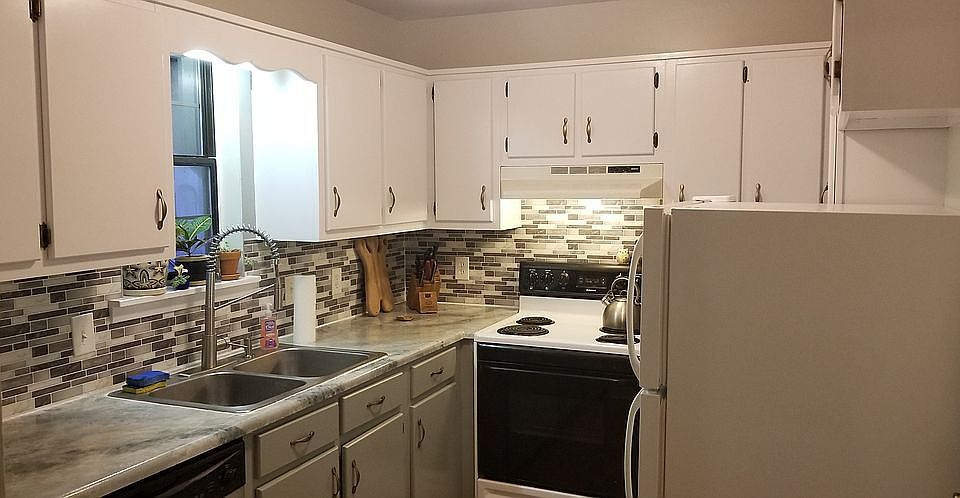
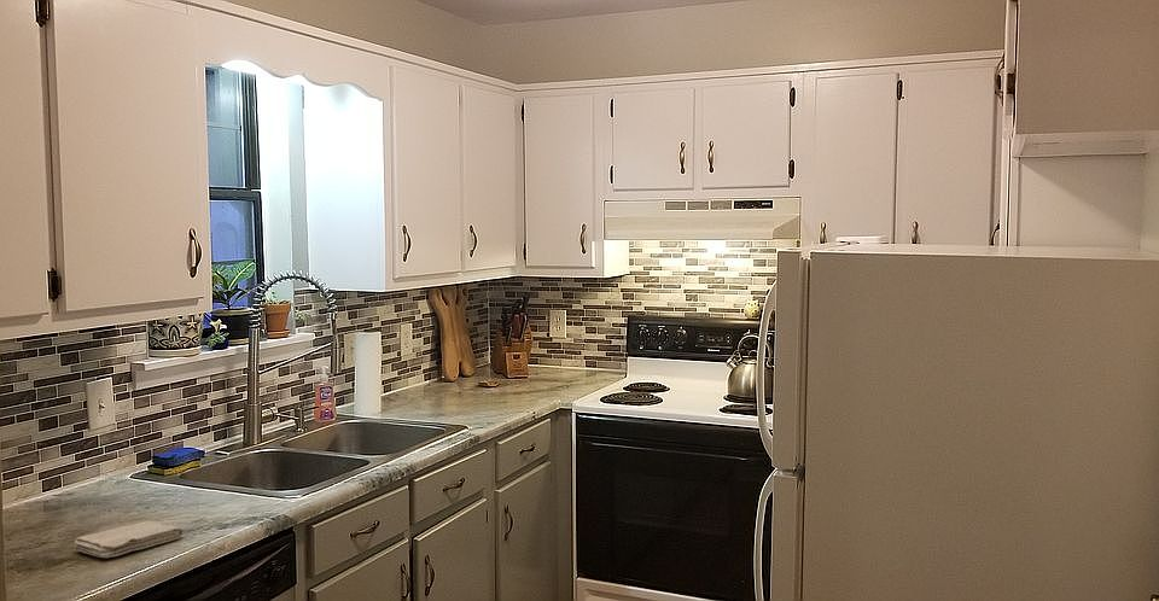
+ washcloth [74,520,185,559]
